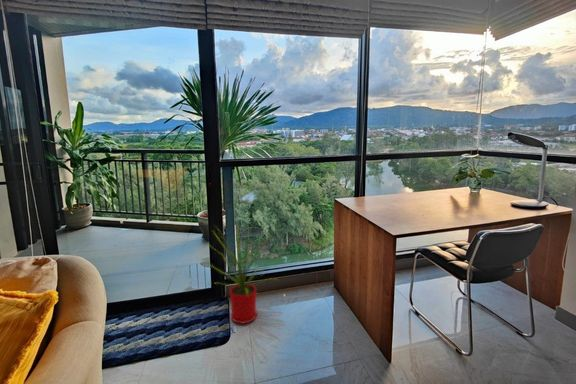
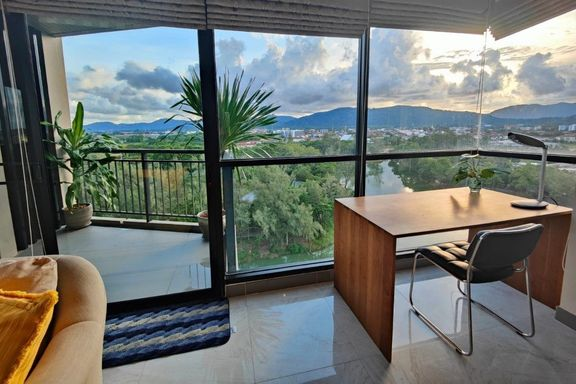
- house plant [201,219,278,325]
